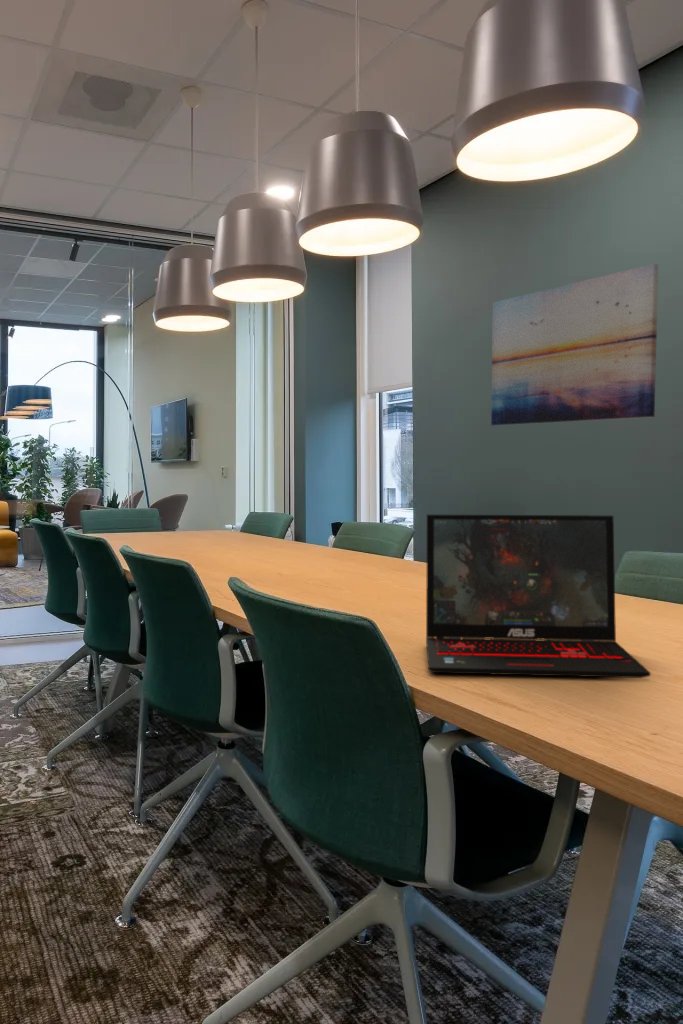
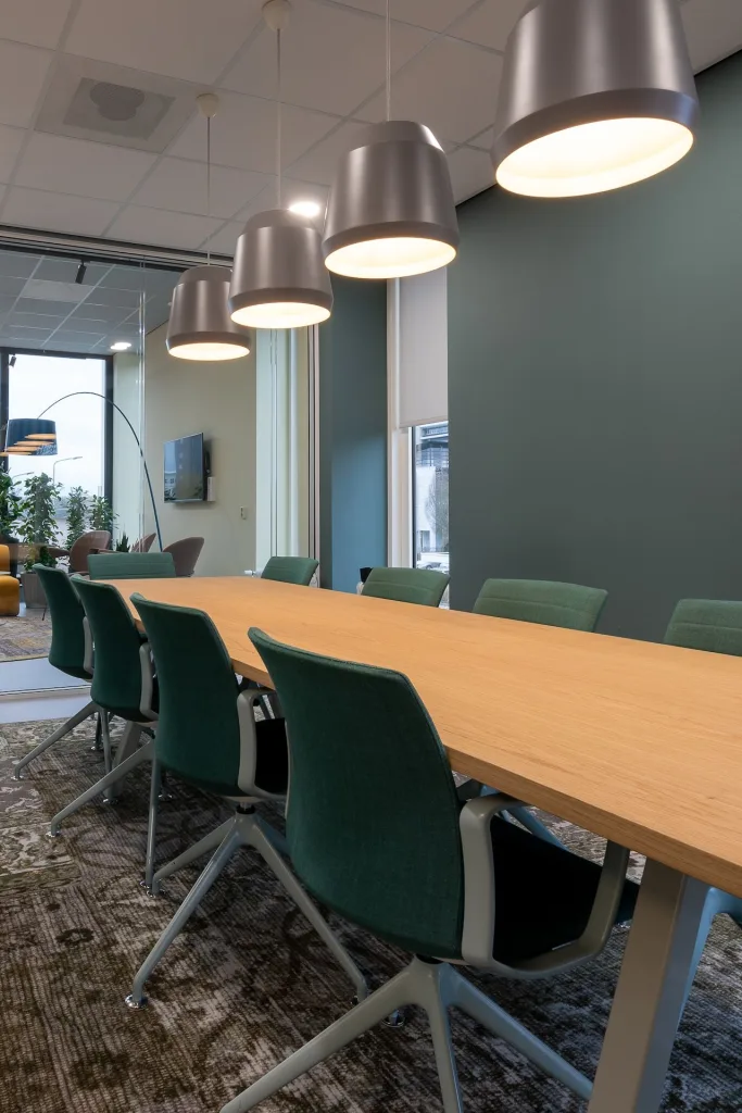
- wall art [490,263,659,427]
- laptop [425,514,652,679]
